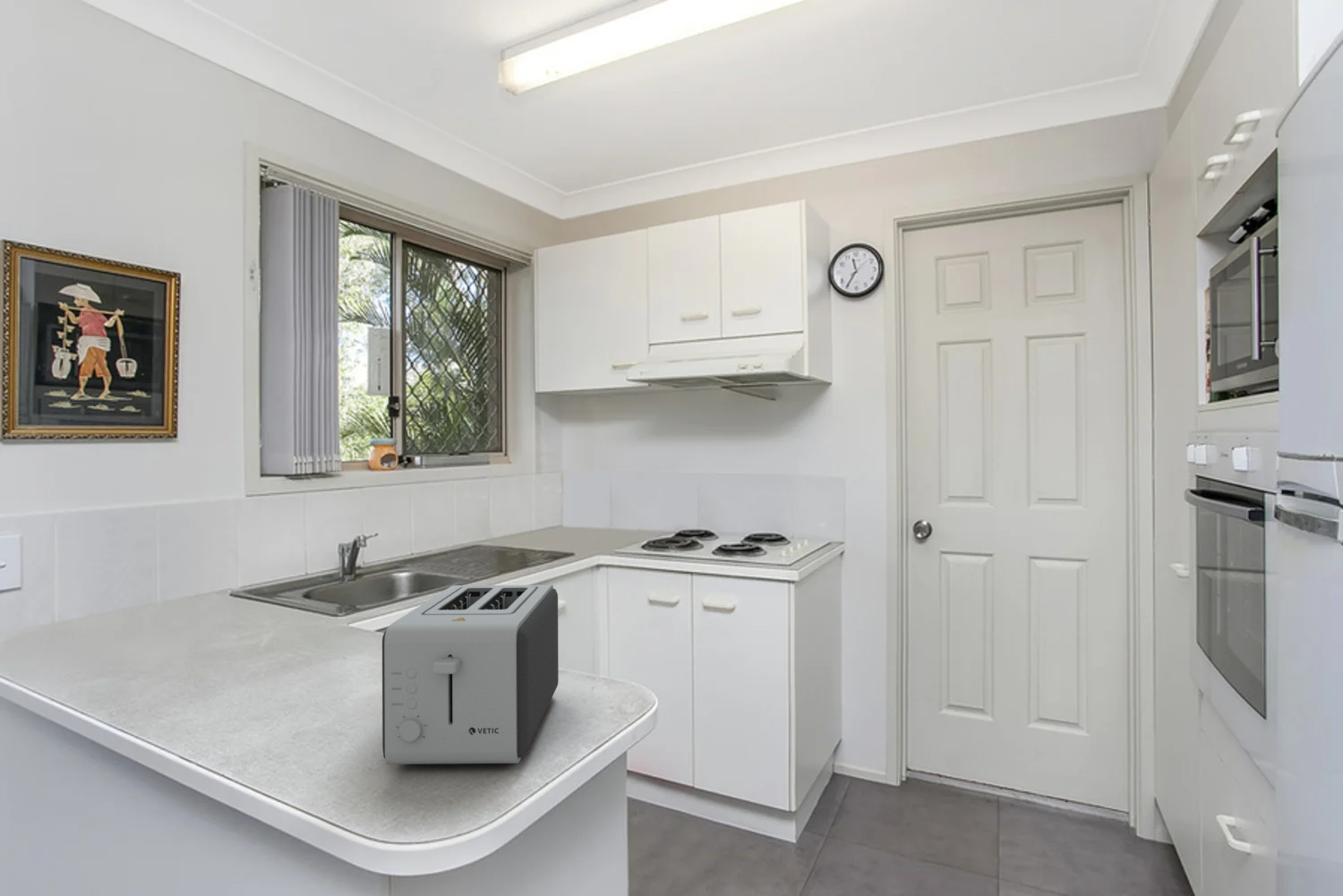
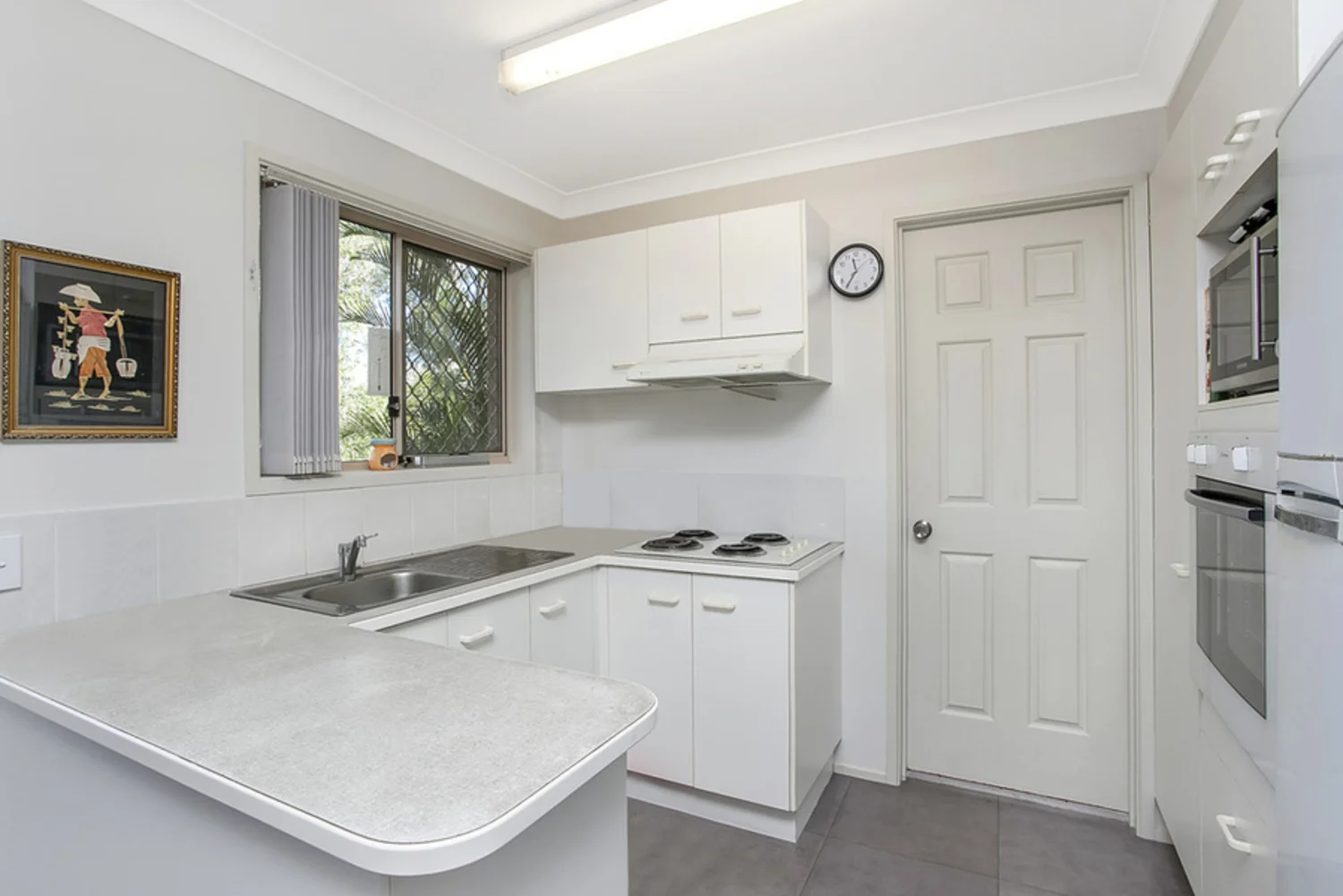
- toaster [381,584,560,765]
